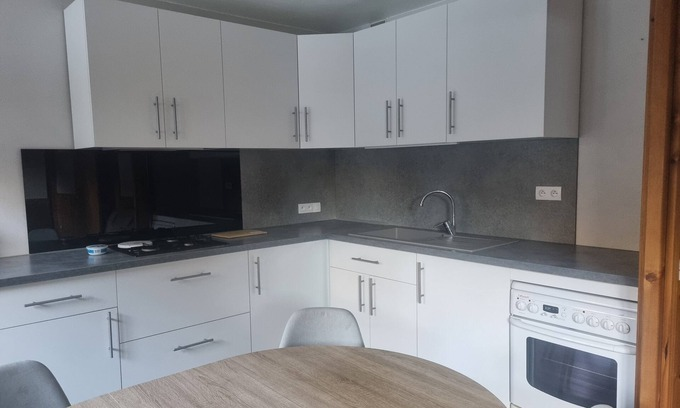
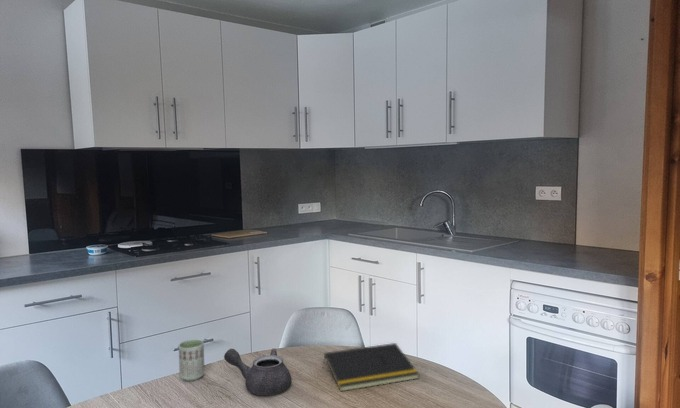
+ notepad [322,342,420,392]
+ teapot [223,347,292,396]
+ cup [178,339,205,382]
